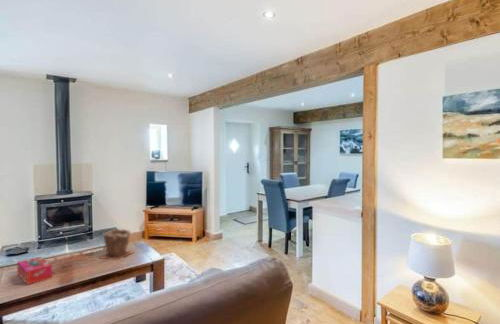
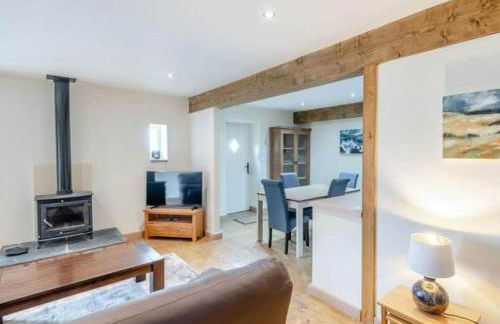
- plant pot [99,228,135,261]
- tissue box [16,256,53,286]
